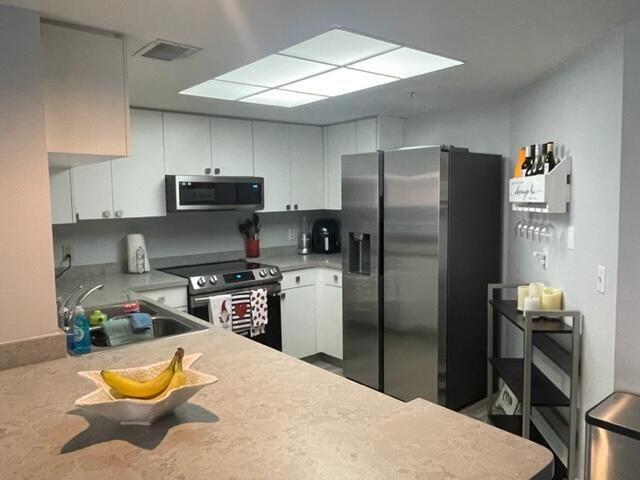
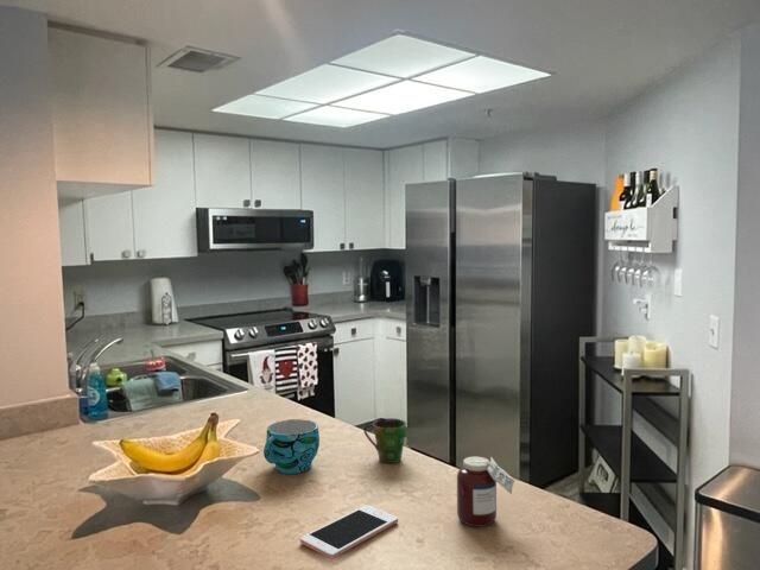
+ jar [456,455,517,528]
+ cup [262,418,321,475]
+ cup [363,417,407,464]
+ cell phone [299,505,399,559]
